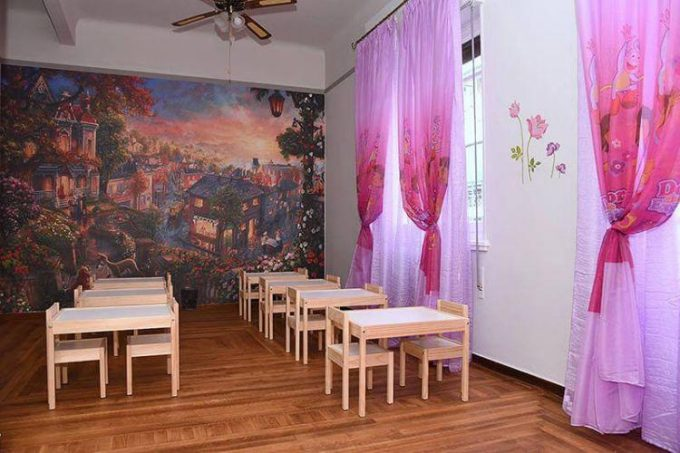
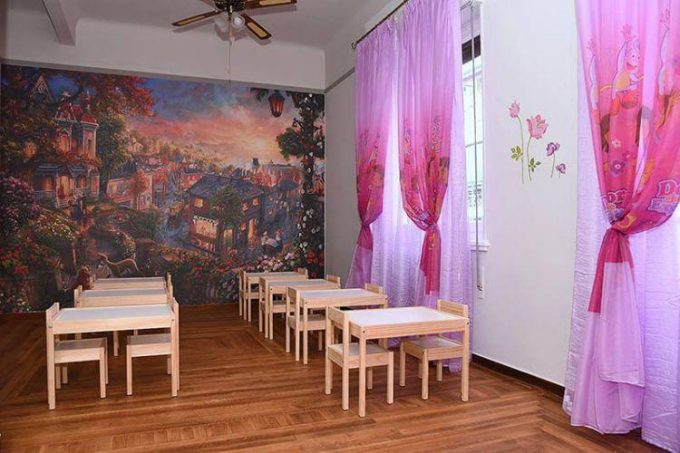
- waste bin [178,286,201,311]
